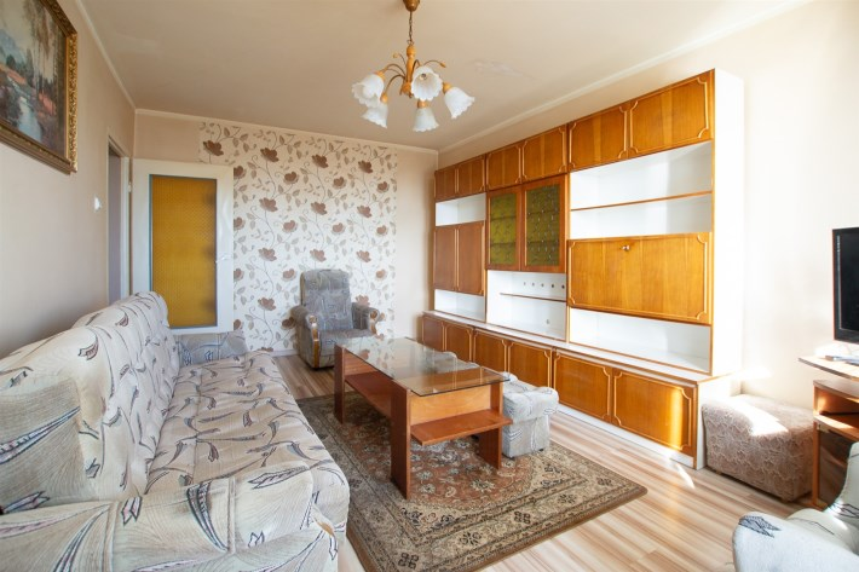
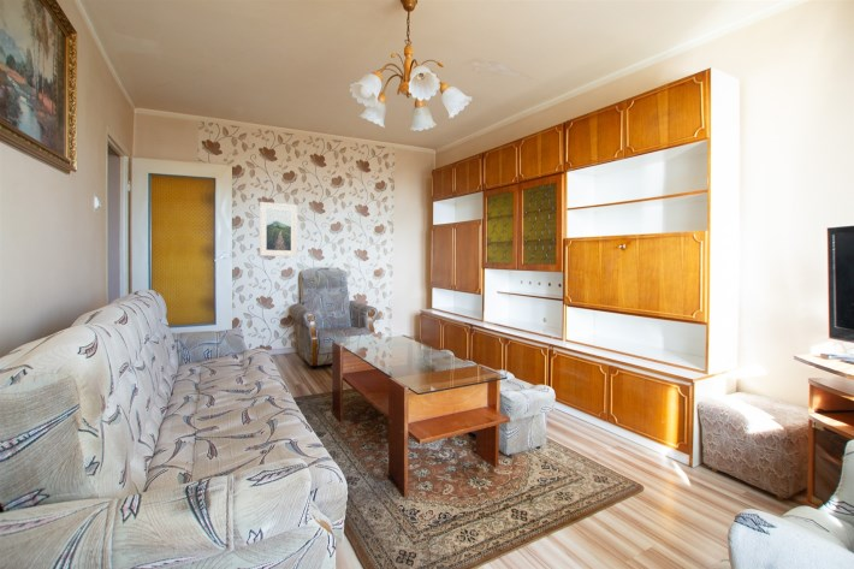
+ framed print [259,201,298,257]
